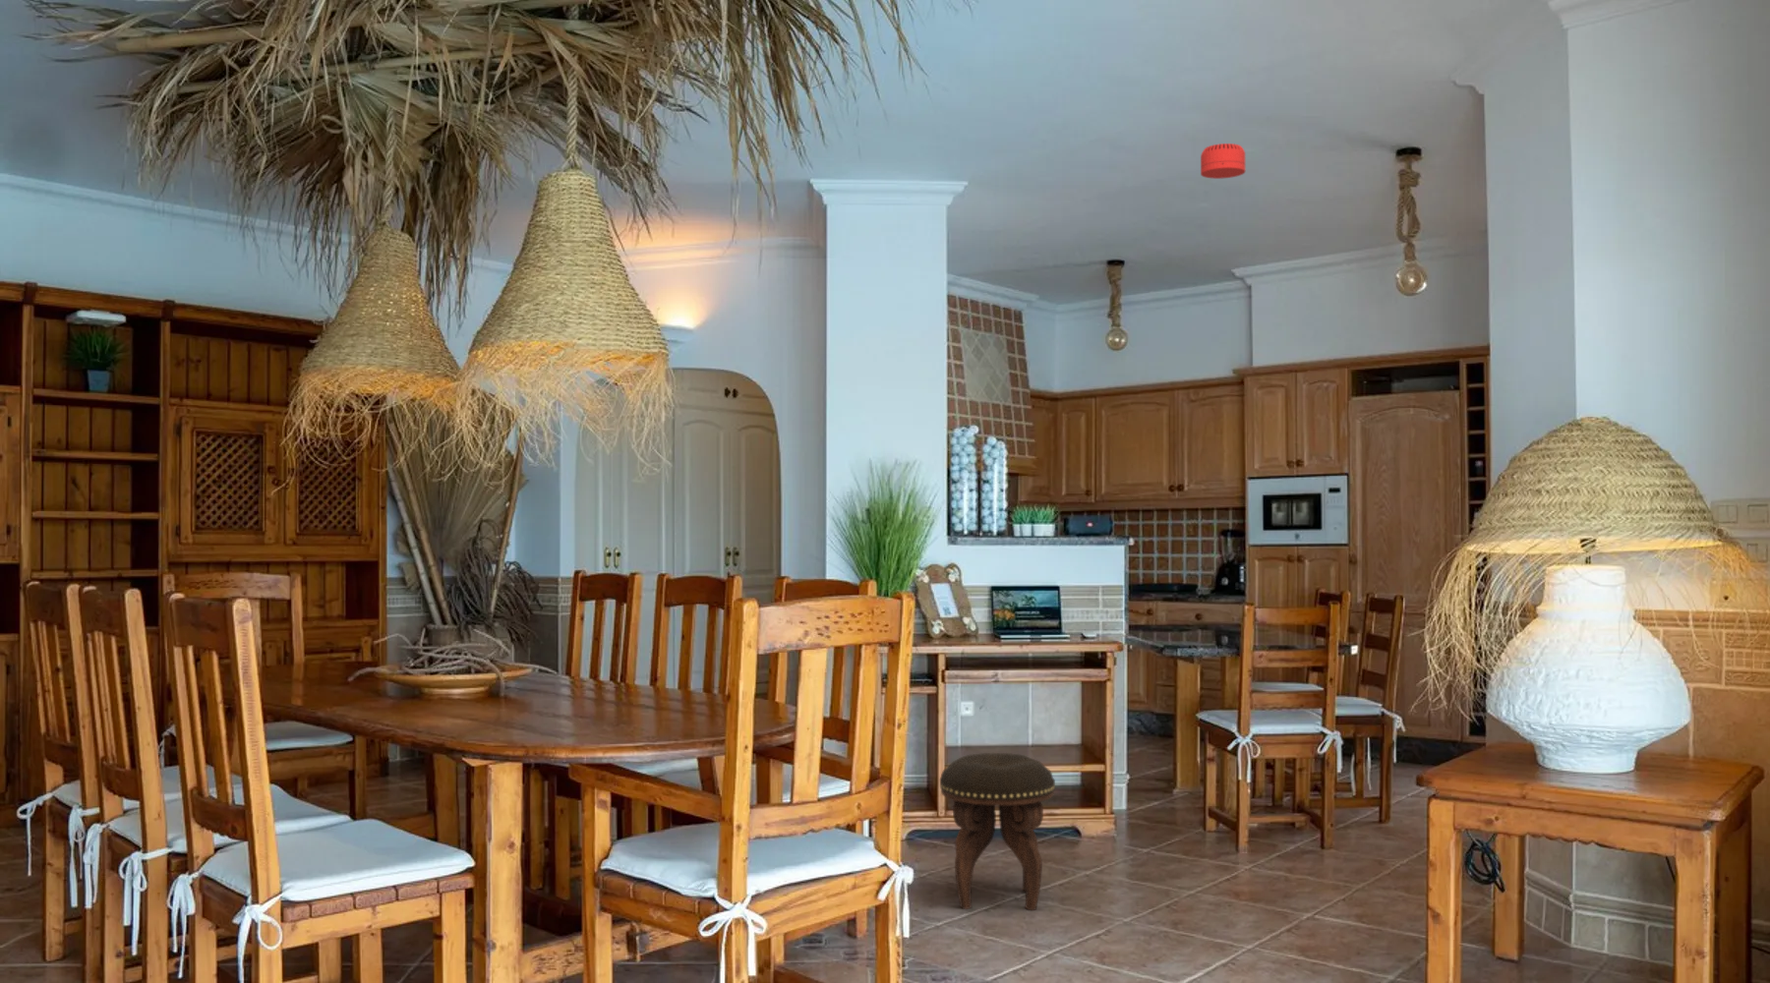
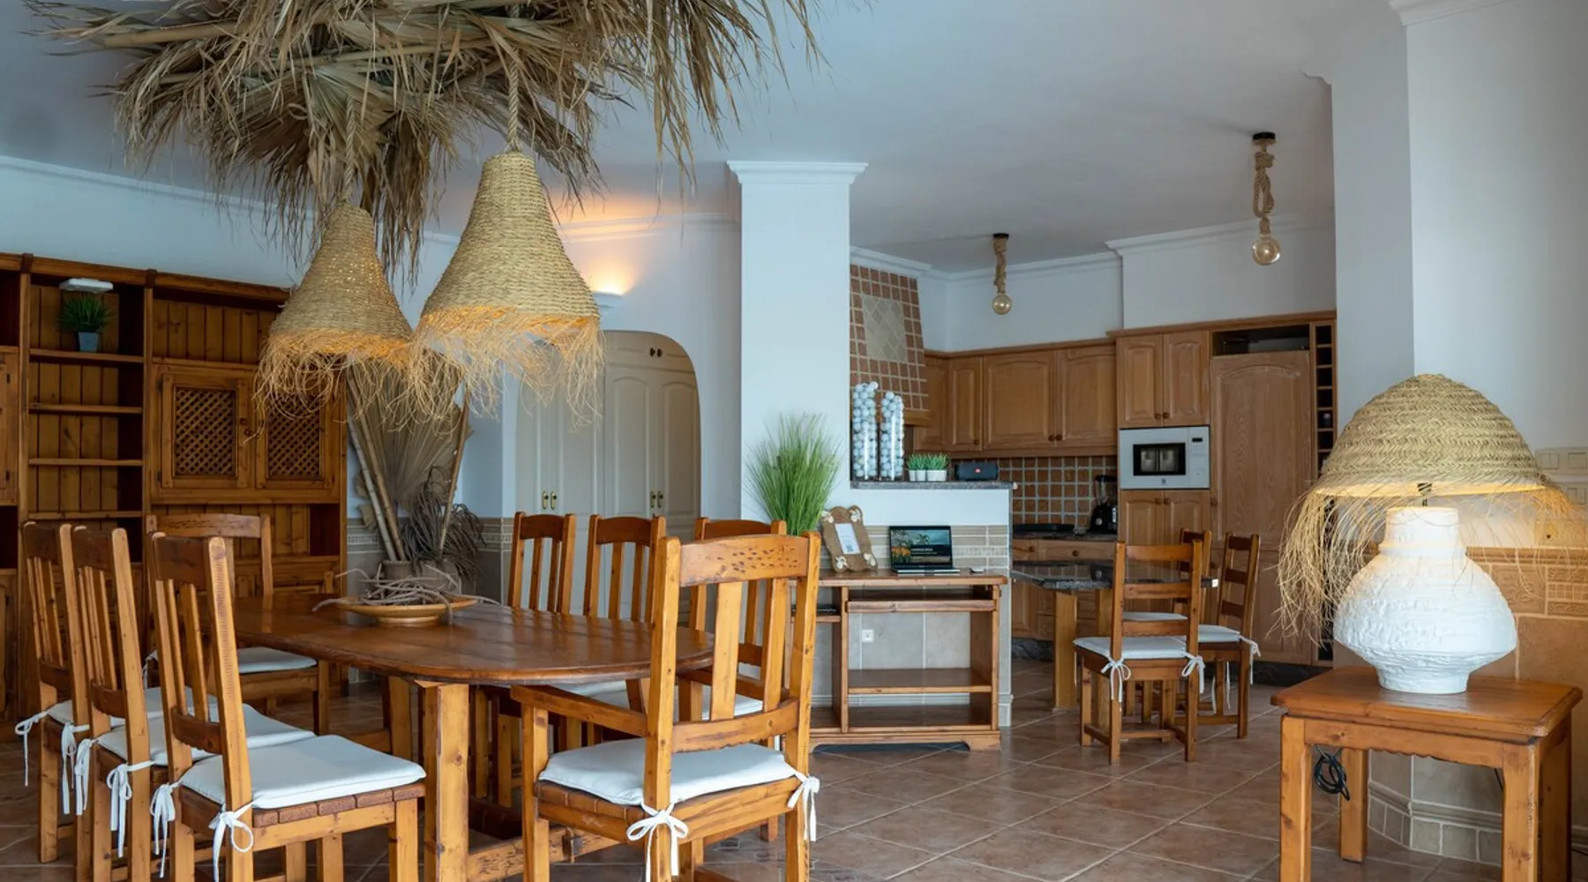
- footstool [939,752,1056,912]
- smoke detector [1200,143,1246,180]
